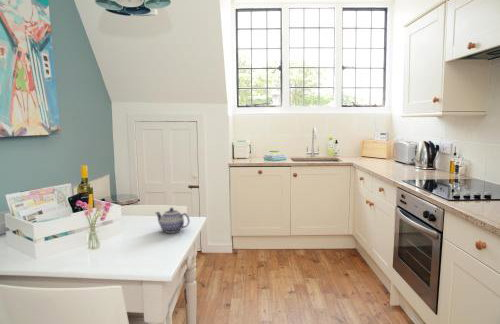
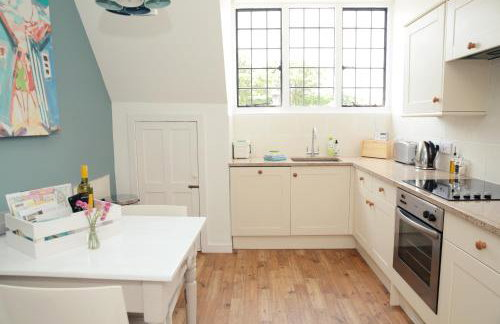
- teapot [155,207,191,234]
